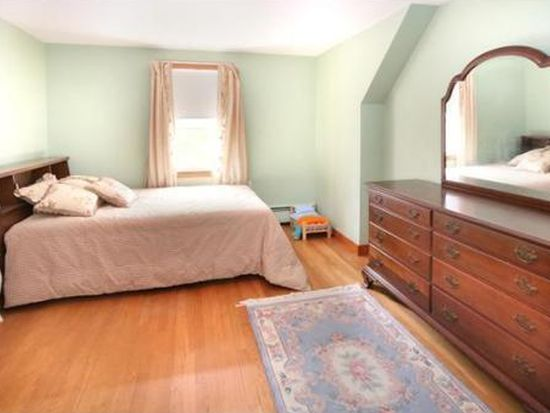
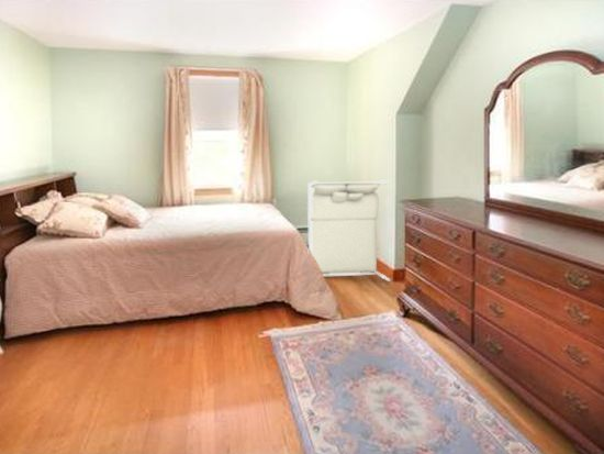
+ laundry hamper [306,179,391,283]
